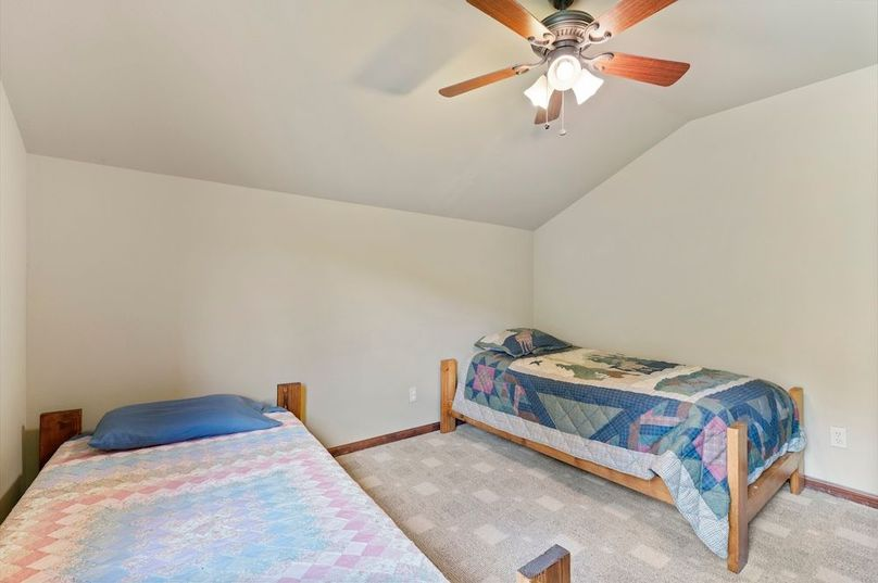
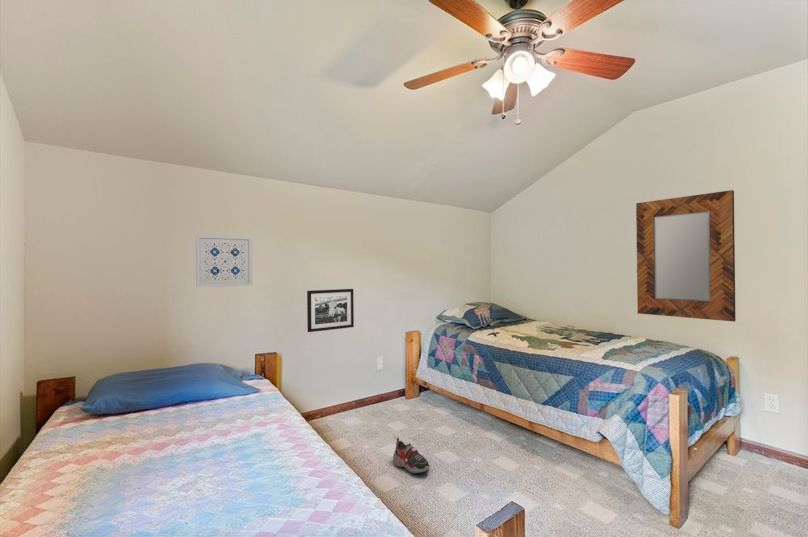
+ home mirror [635,189,737,322]
+ shoe [392,437,431,475]
+ wall art [195,234,253,288]
+ picture frame [306,288,355,333]
